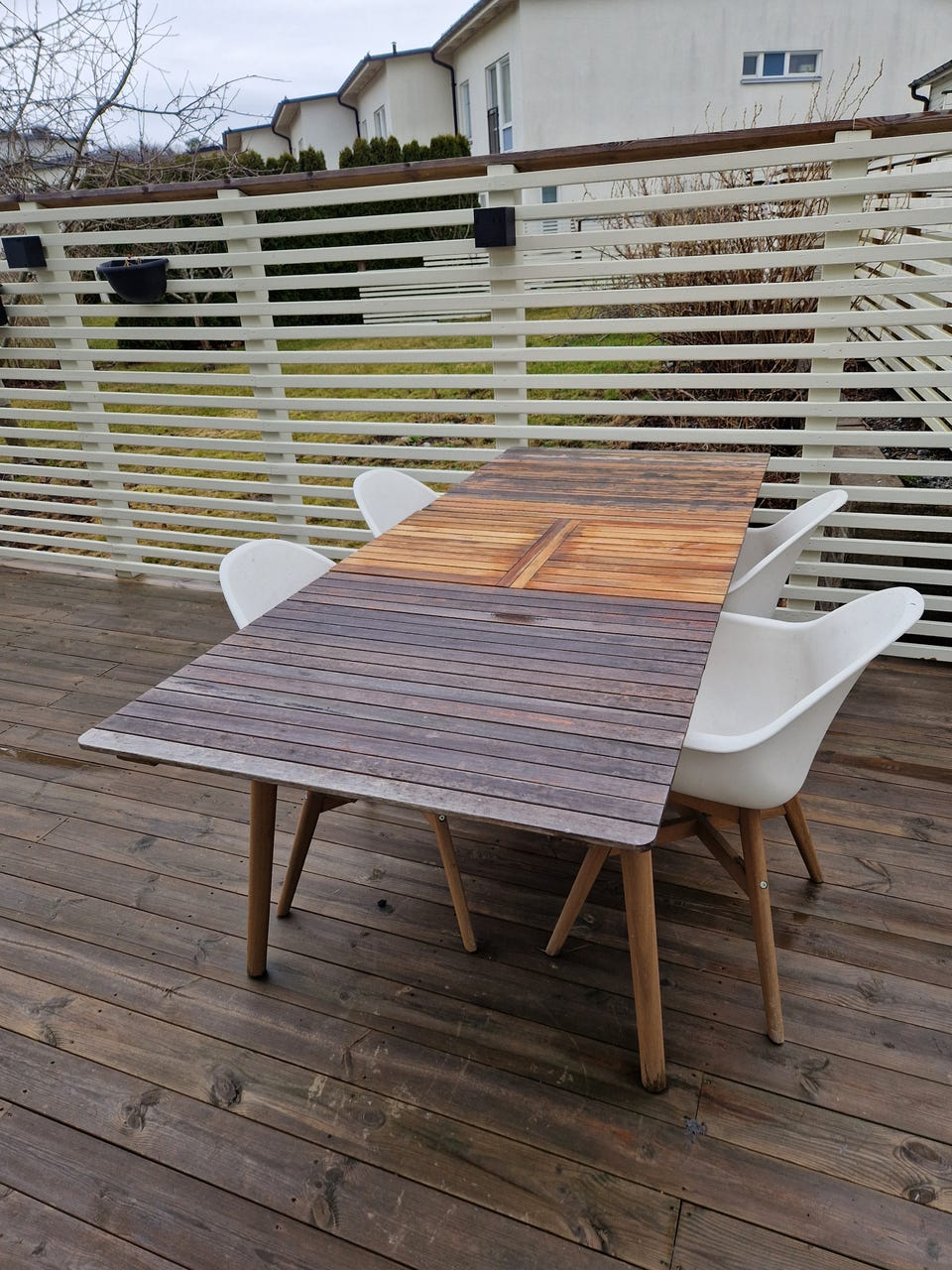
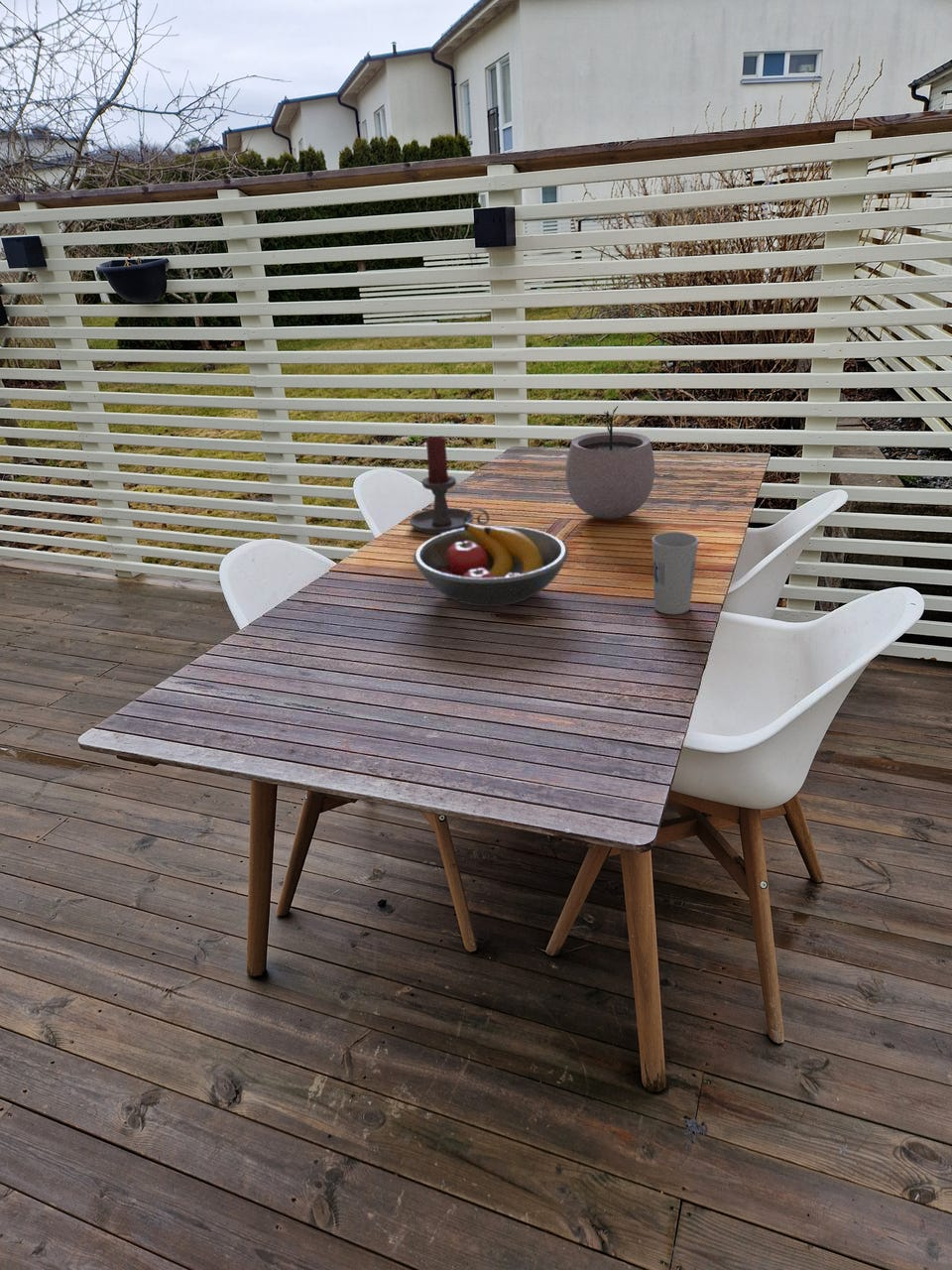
+ plant pot [564,405,655,520]
+ cup [651,531,699,615]
+ fruit bowl [413,523,569,607]
+ candle holder [409,435,491,535]
